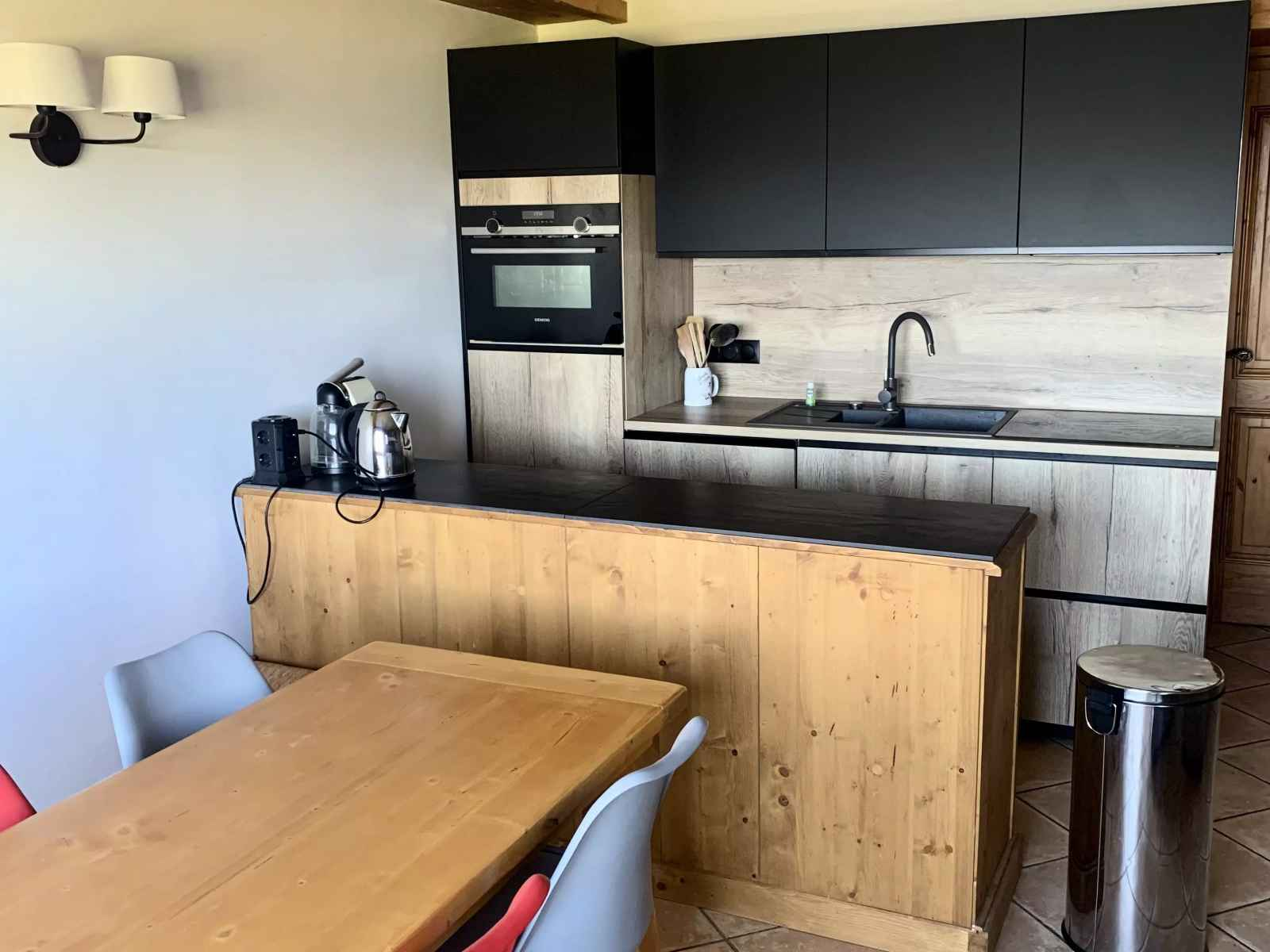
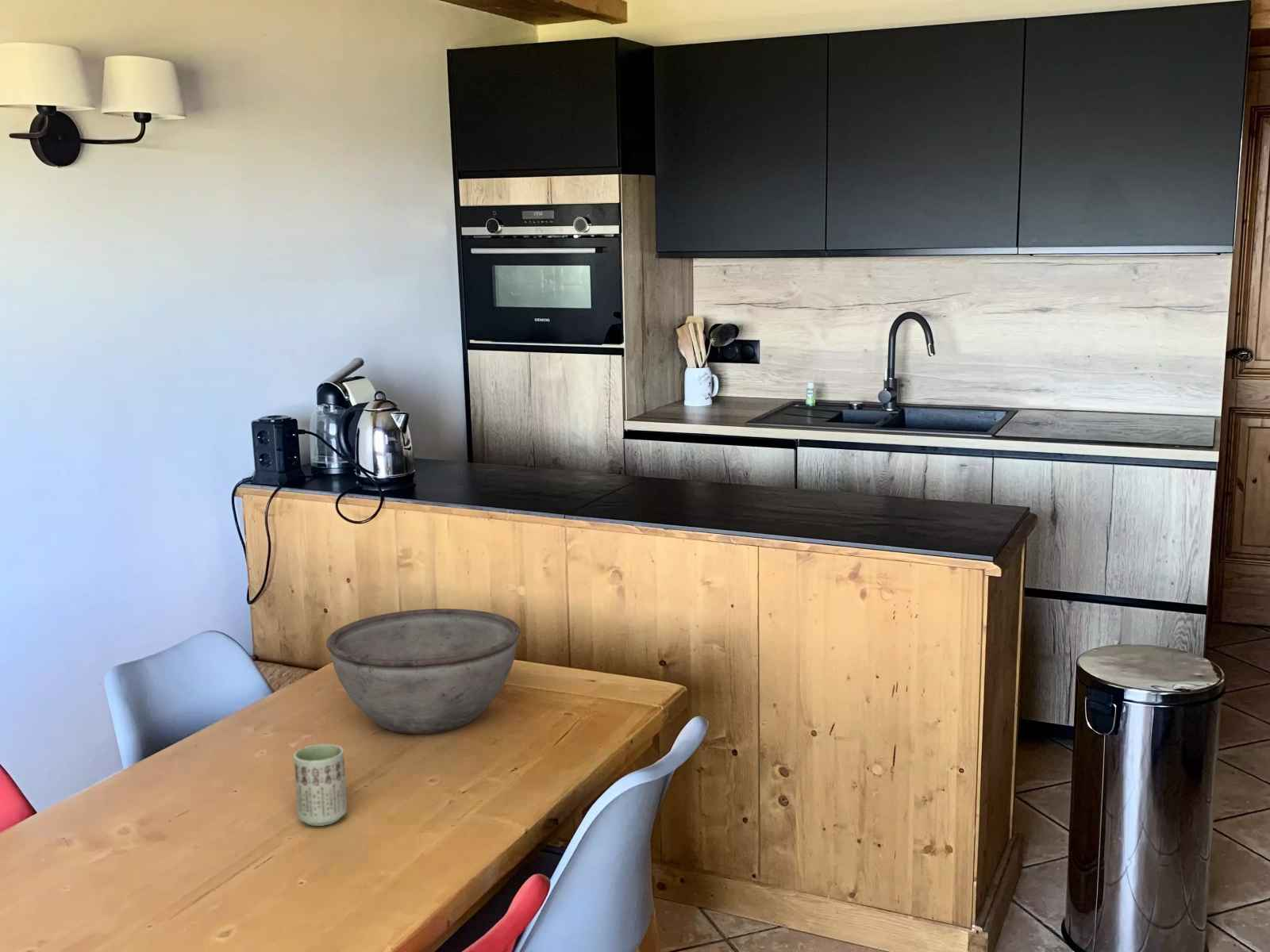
+ cup [293,743,348,827]
+ bowl [325,608,521,735]
